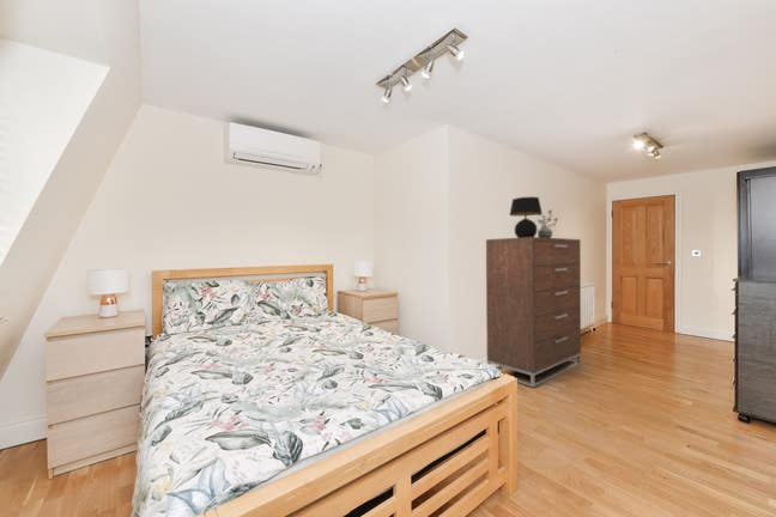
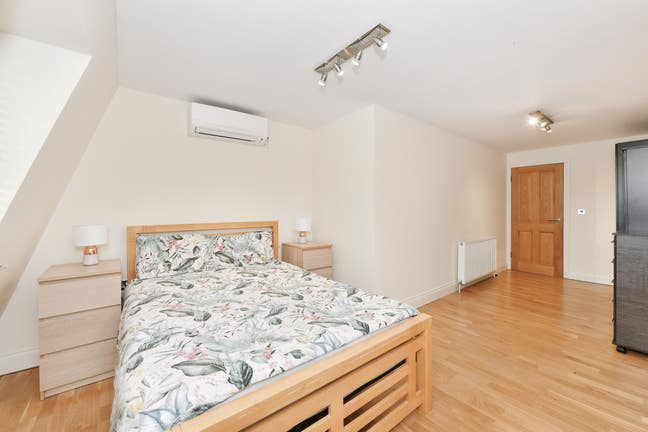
- table lamp [508,195,544,238]
- dresser [485,236,582,389]
- potted plant [535,208,559,238]
